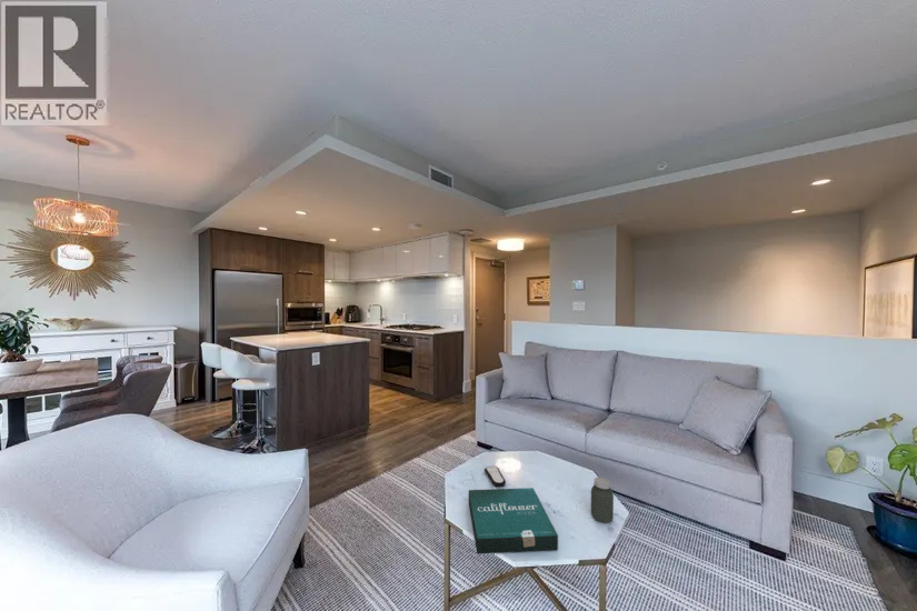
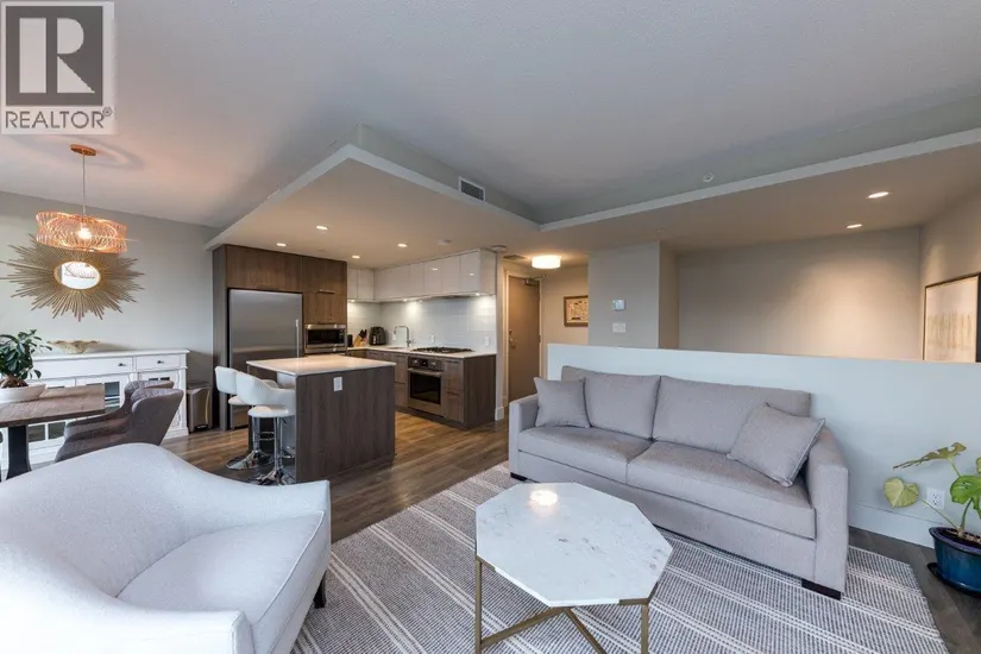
- pizza box [468,487,559,555]
- jar [590,477,615,524]
- remote control [484,465,507,488]
